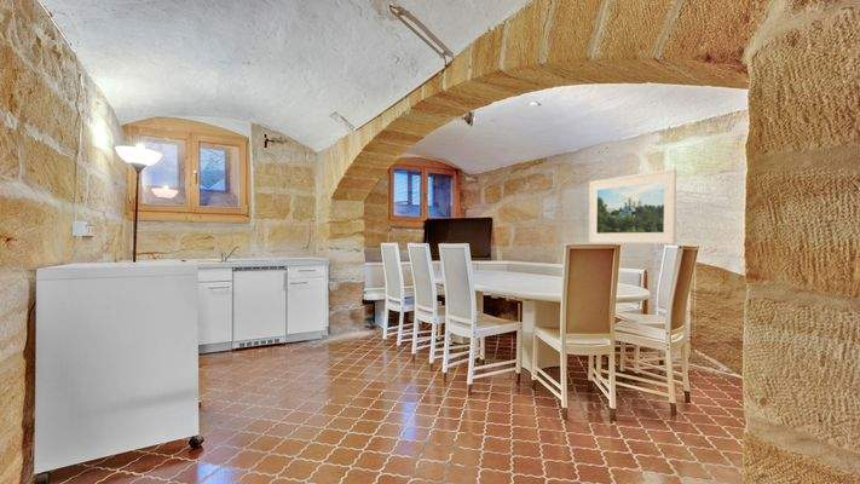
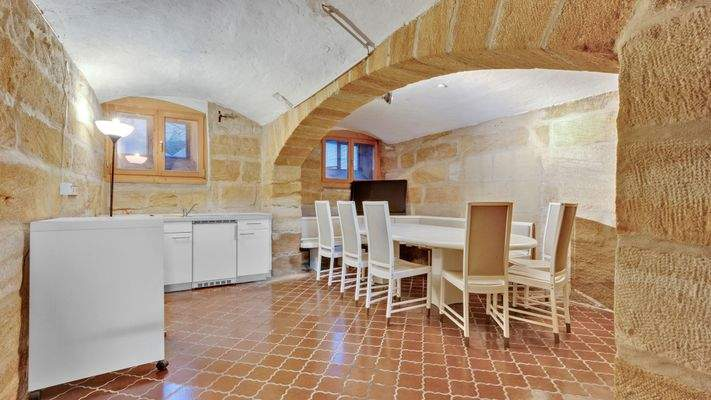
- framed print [588,167,677,244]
